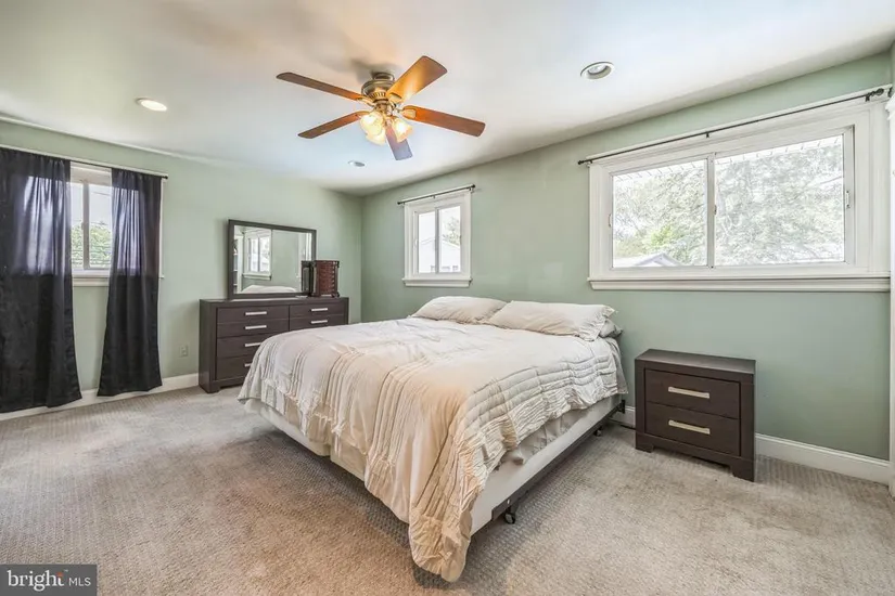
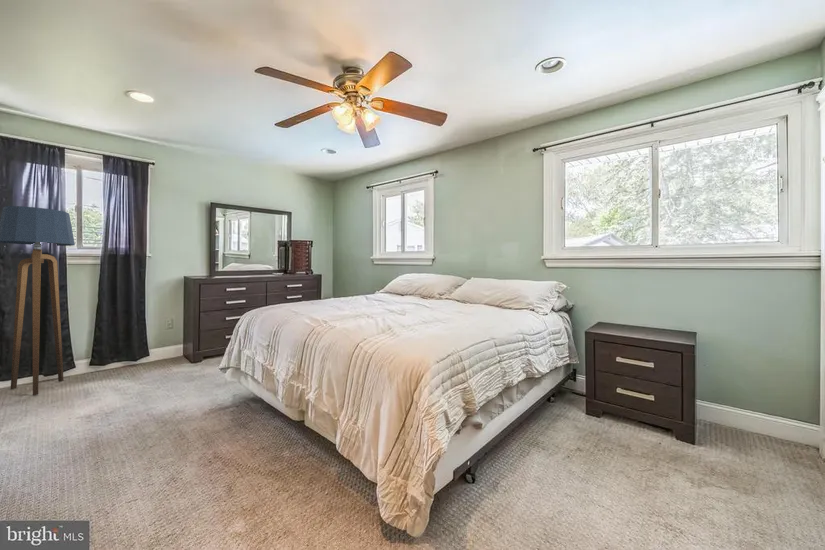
+ floor lamp [0,205,76,396]
